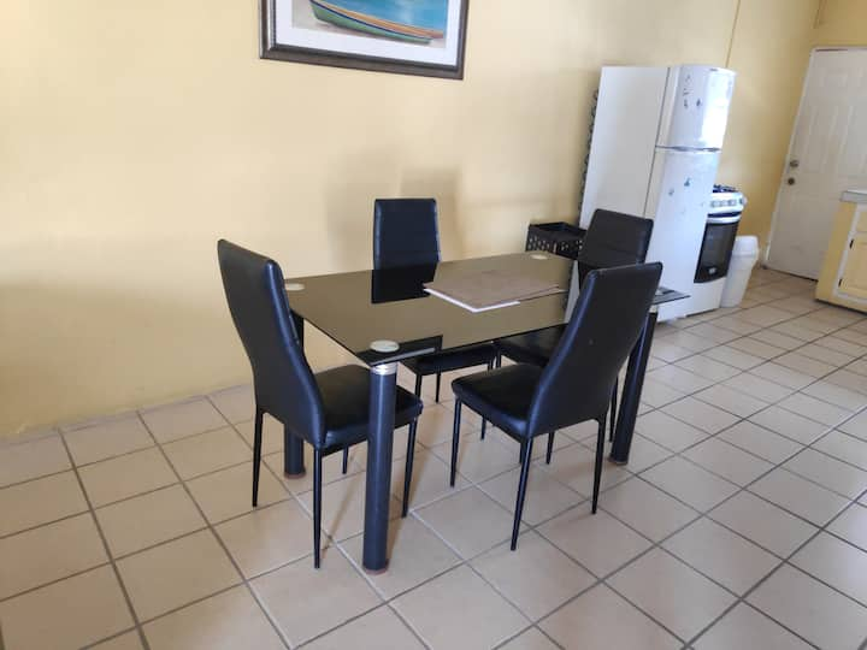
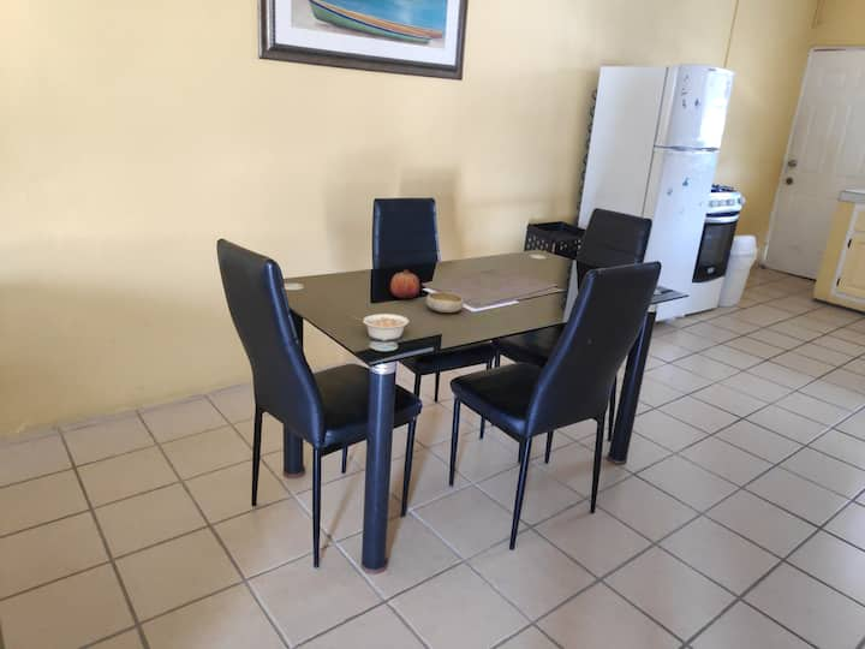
+ fruit [389,269,420,299]
+ legume [352,312,410,343]
+ bowl [425,291,465,314]
